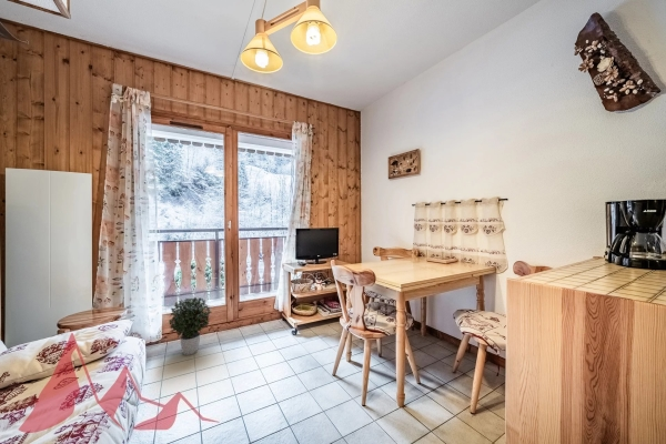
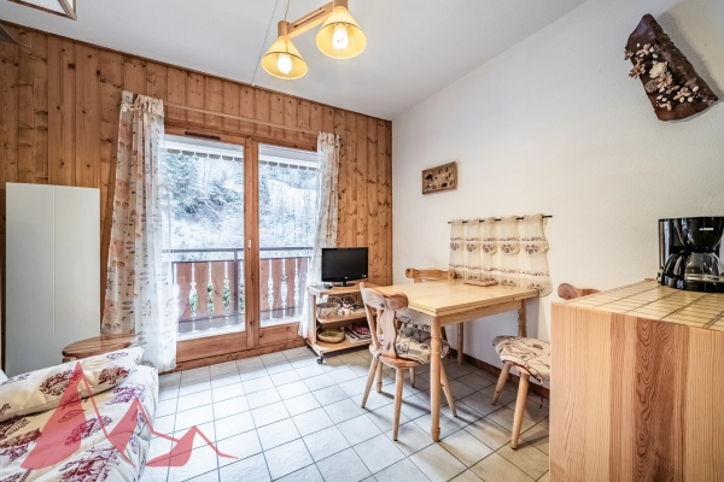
- potted plant [168,296,213,356]
